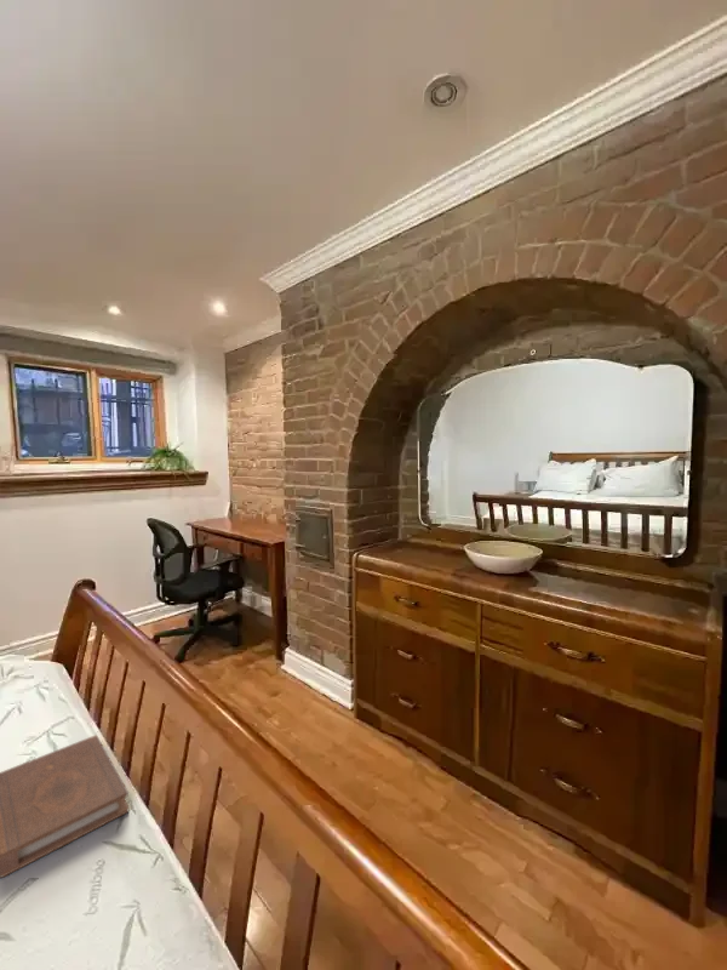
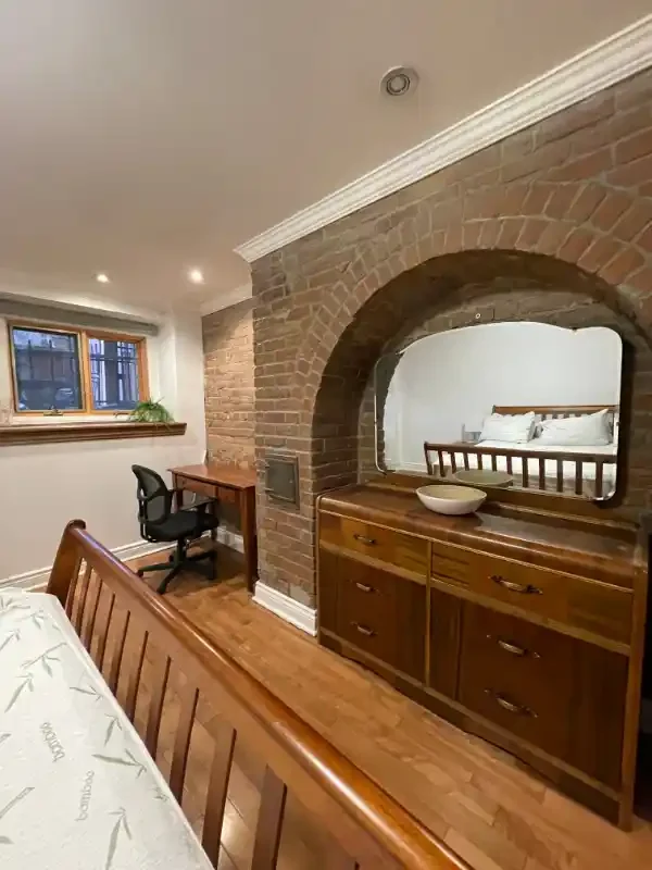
- book [0,734,130,879]
